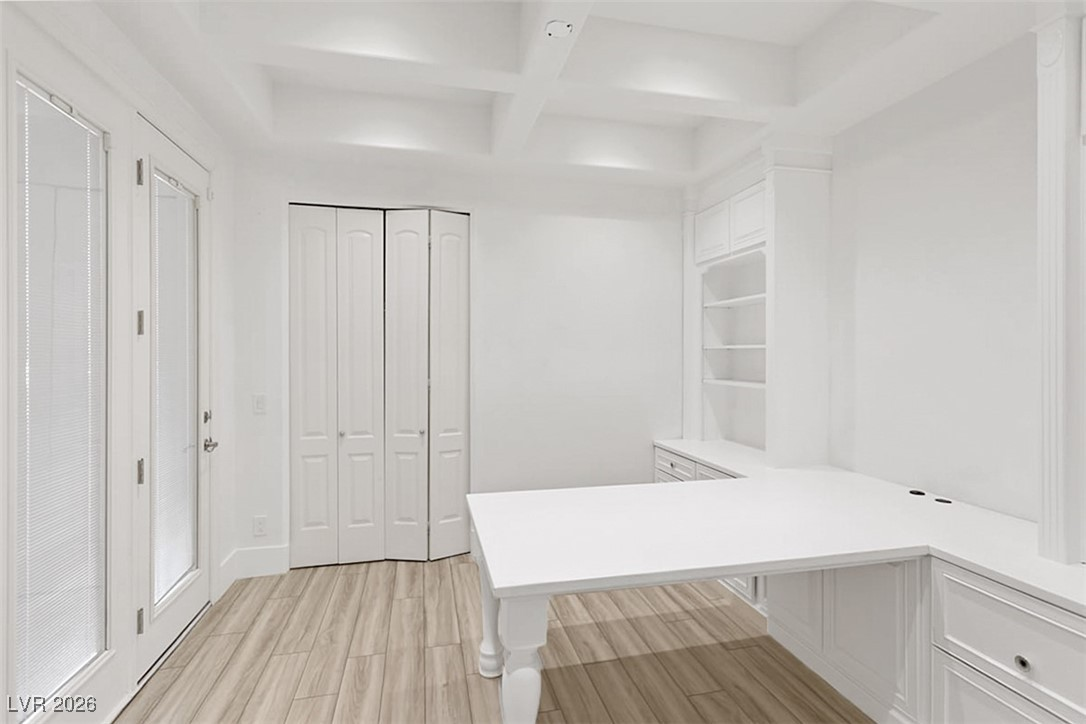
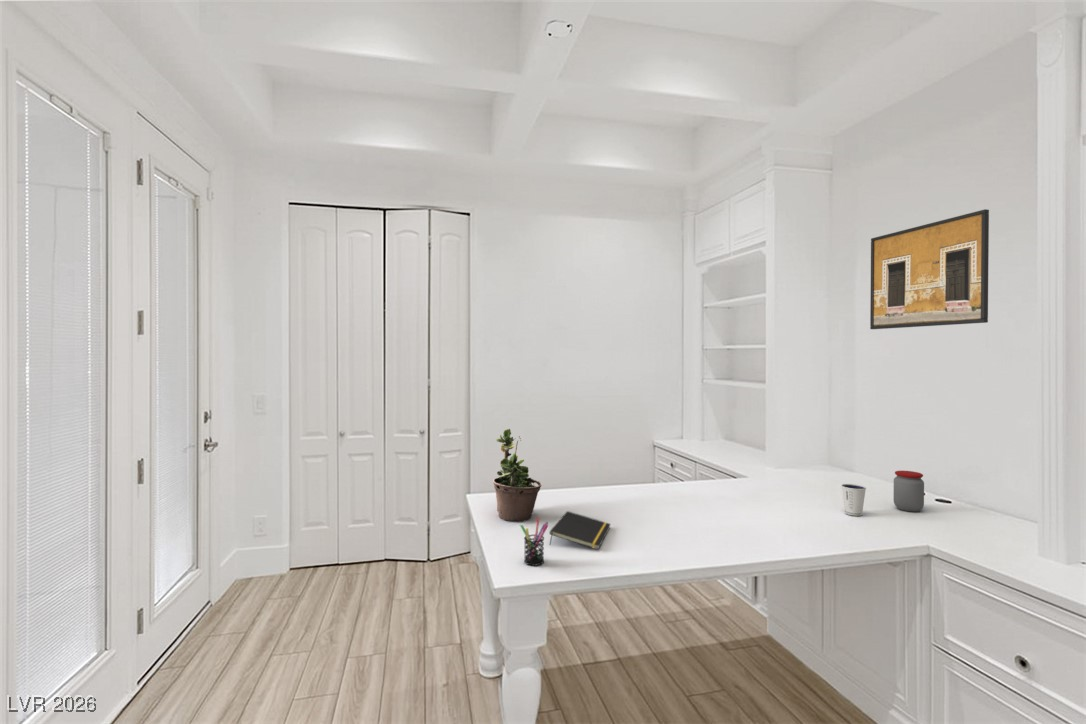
+ potted plant [492,428,543,522]
+ dixie cup [840,483,867,517]
+ jar [893,470,925,513]
+ pen holder [519,516,549,566]
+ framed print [869,208,990,330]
+ notepad [548,510,612,550]
